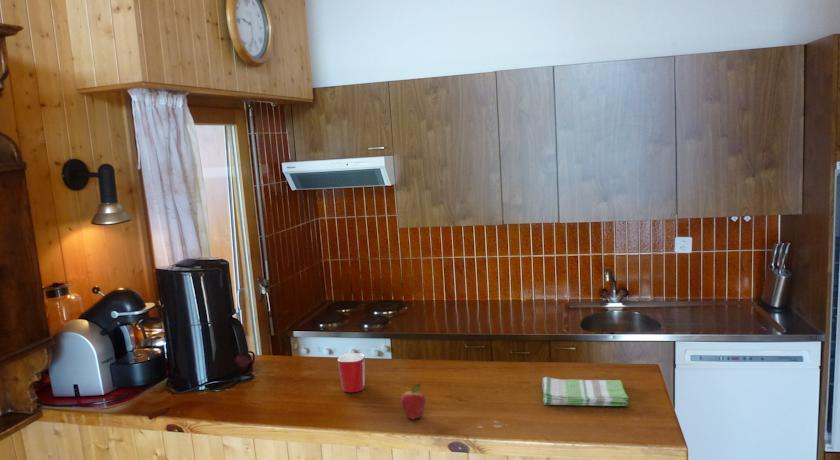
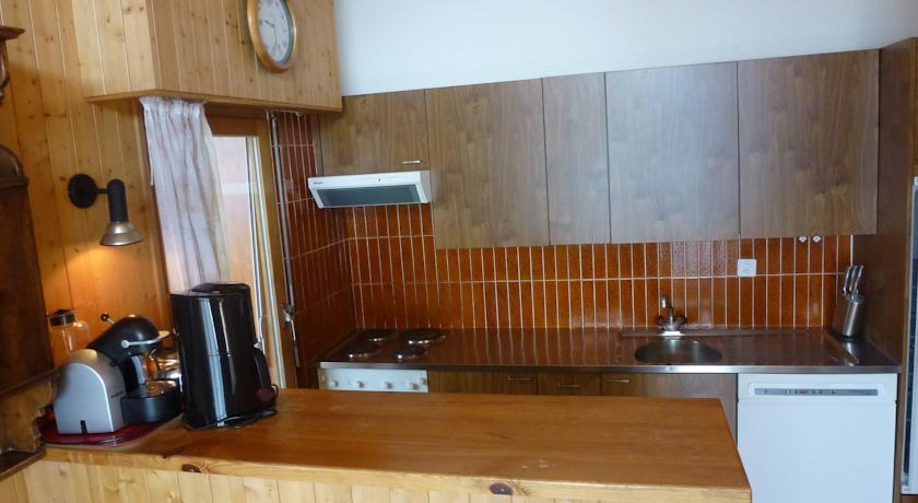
- dish towel [542,376,630,407]
- mug [337,352,366,393]
- fruit [400,382,426,420]
